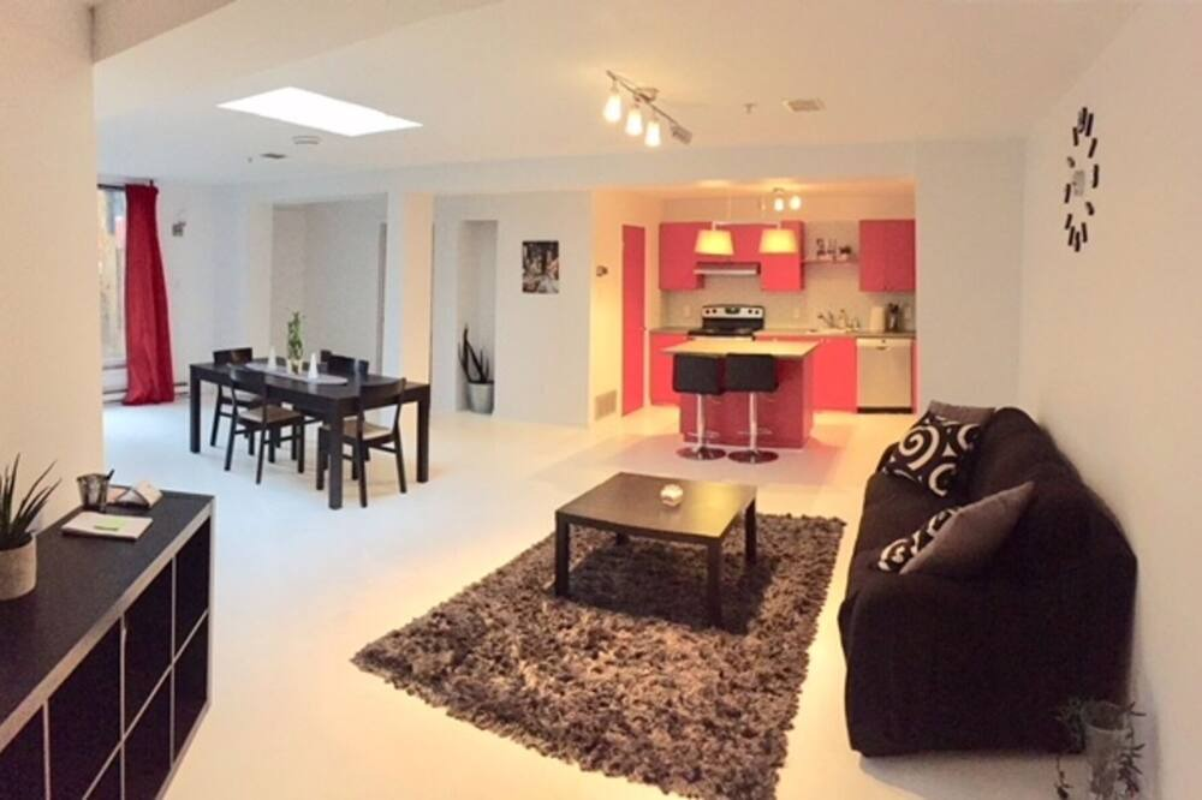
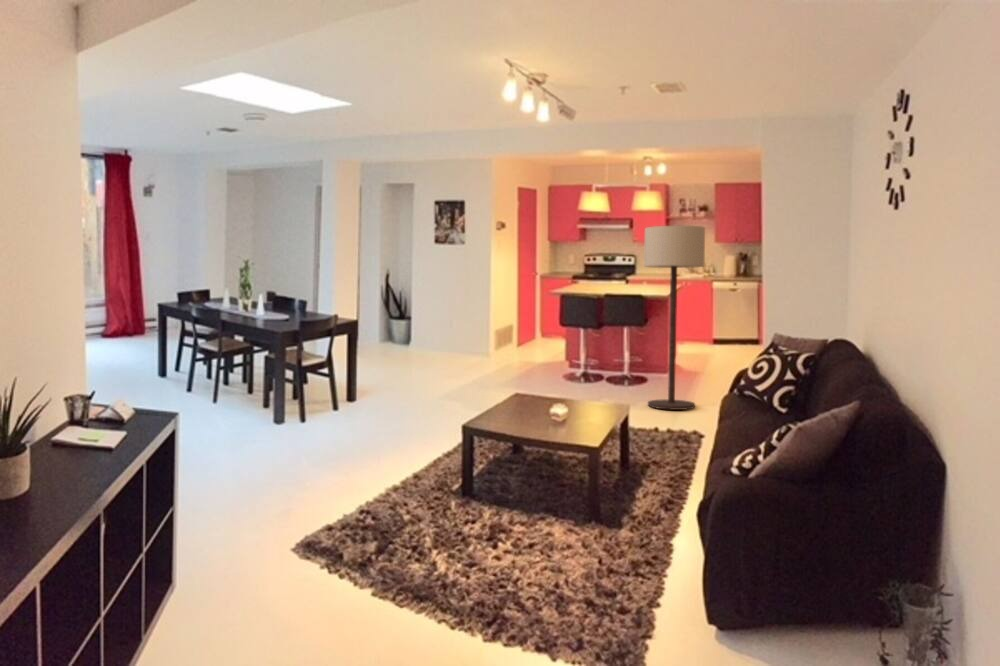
+ floor lamp [643,225,706,411]
